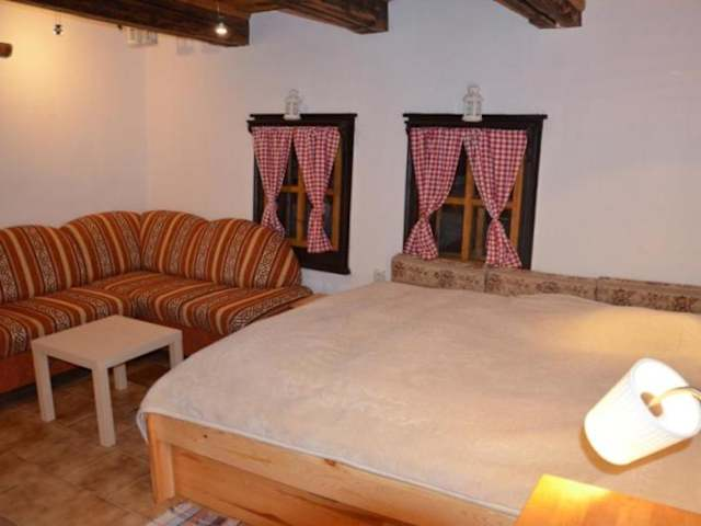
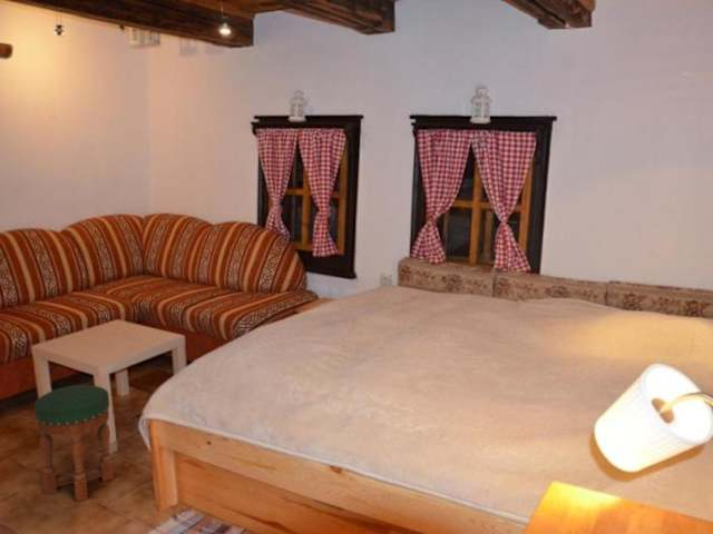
+ stool [33,384,115,503]
